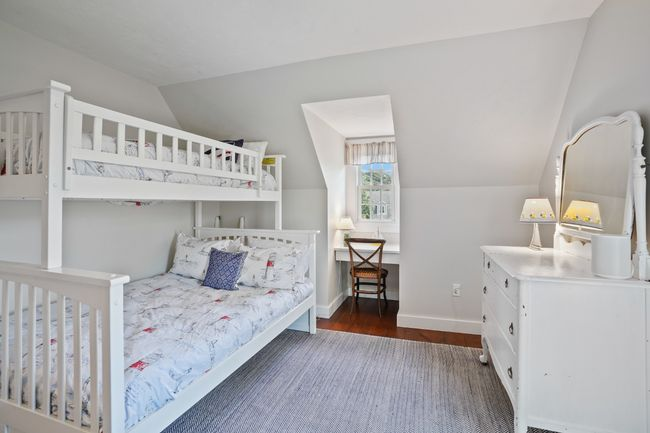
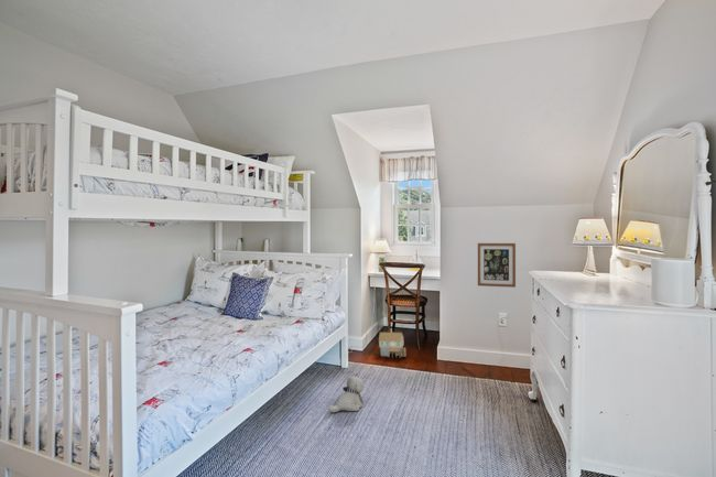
+ plush toy [327,376,365,413]
+ toy house [378,327,408,359]
+ wall art [477,242,517,289]
